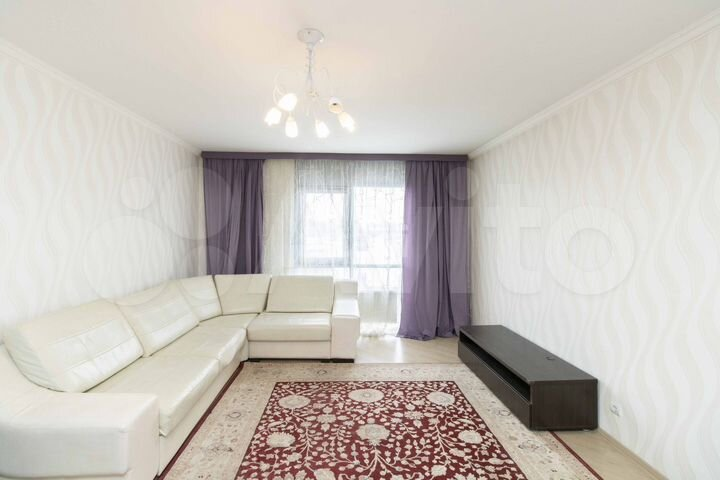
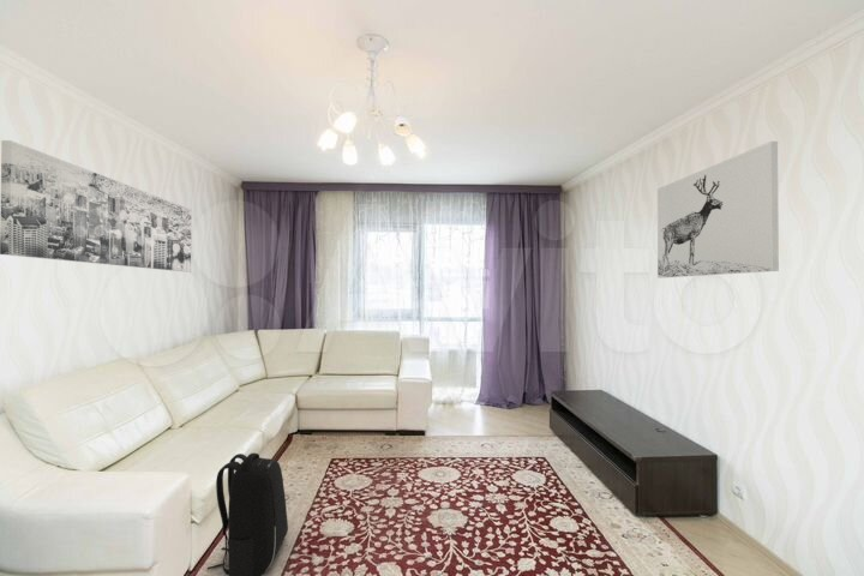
+ backpack [206,452,289,576]
+ wall art [656,140,780,280]
+ wall art [0,139,192,274]
